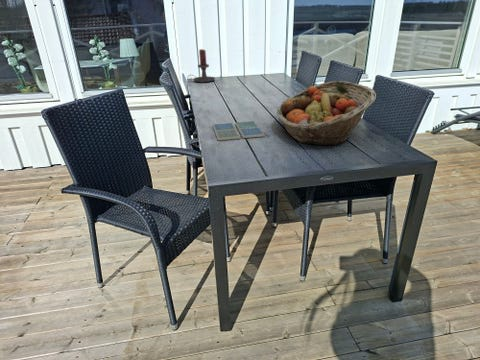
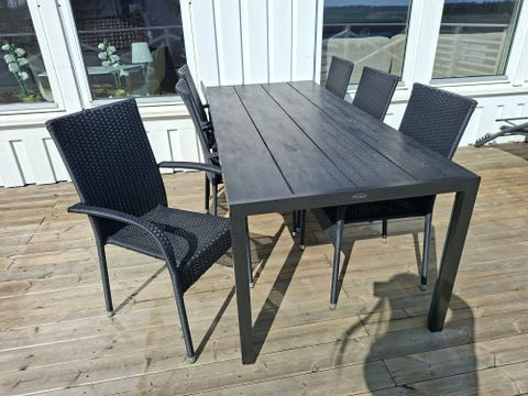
- drink coaster [212,120,265,141]
- candle holder [186,48,216,83]
- fruit basket [276,80,377,146]
